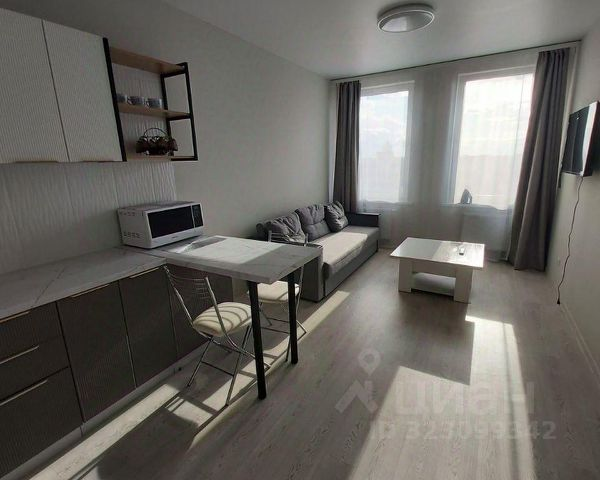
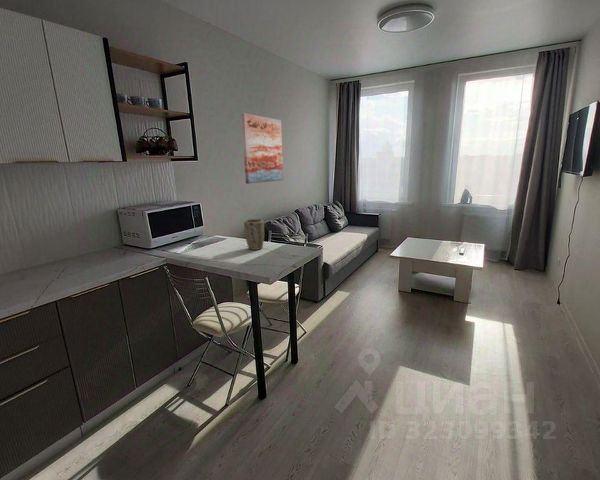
+ wall art [240,112,284,185]
+ plant pot [243,218,265,251]
